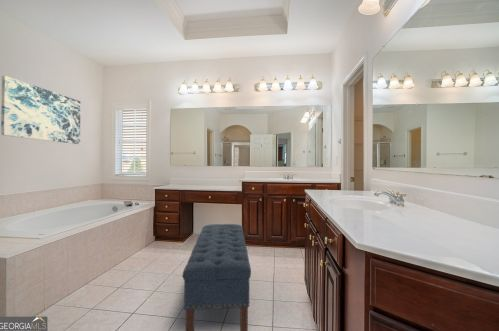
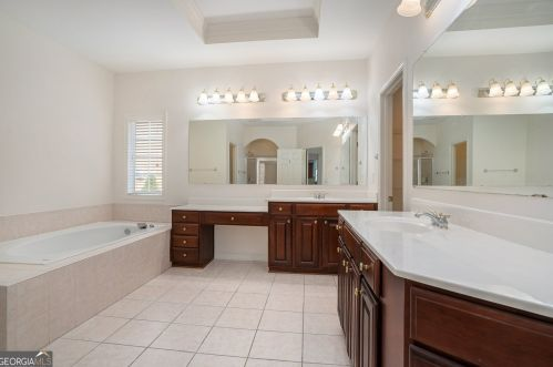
- wall art [0,75,81,145]
- bench [182,223,252,331]
